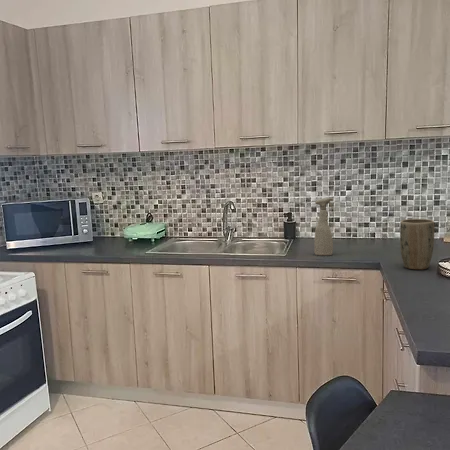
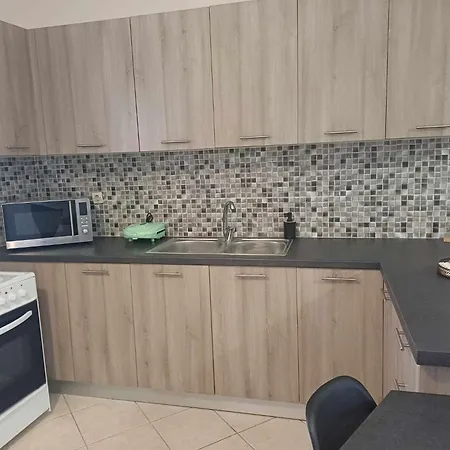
- plant pot [399,218,435,270]
- spray bottle [313,197,334,256]
